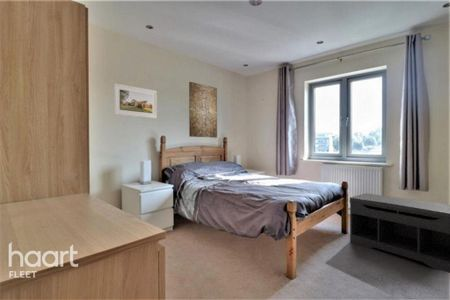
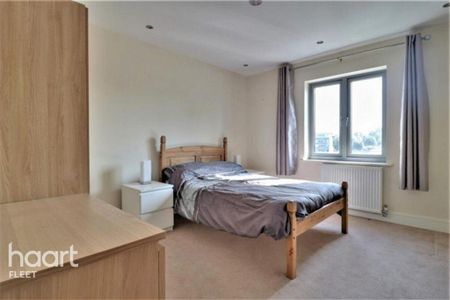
- bench [349,192,450,274]
- wall art [188,81,218,139]
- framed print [113,82,158,119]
